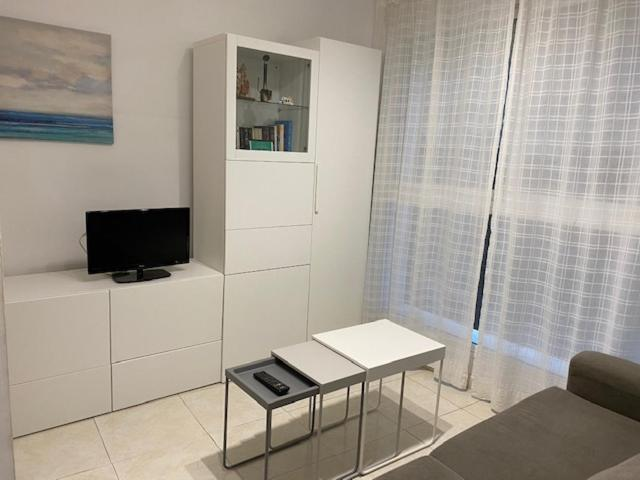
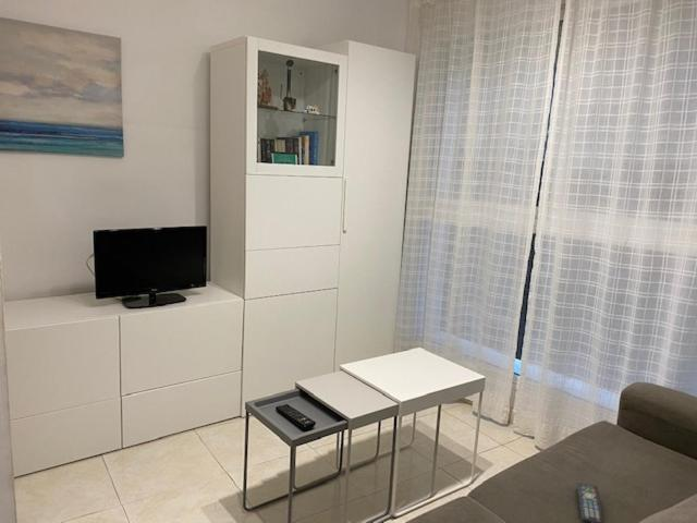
+ remote control [575,481,604,523]
